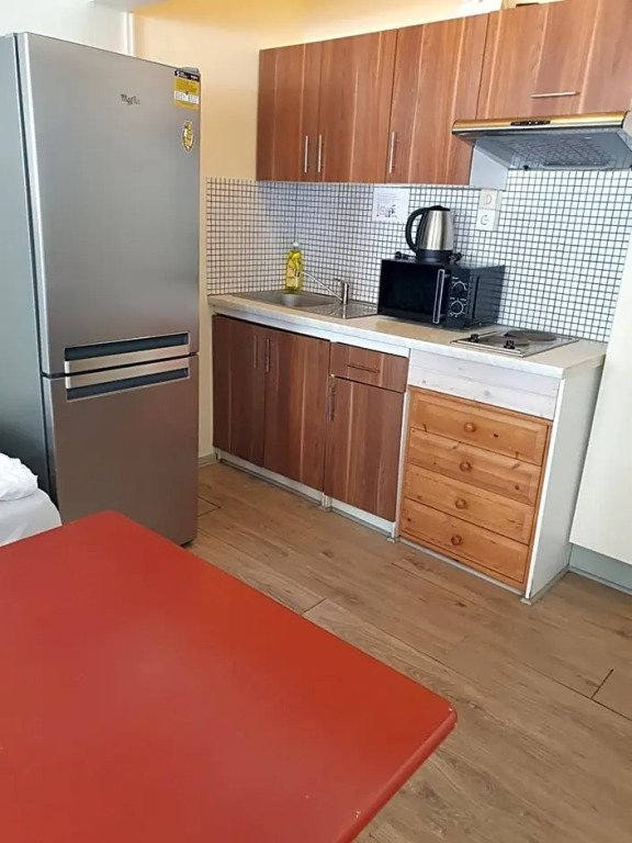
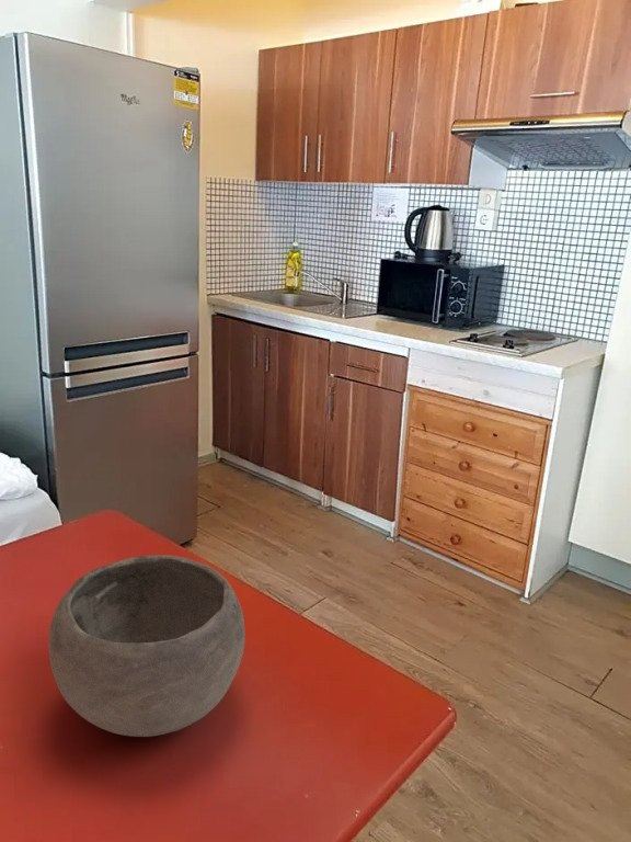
+ bowl [48,554,246,738]
